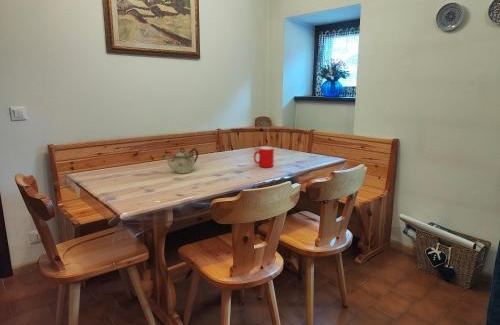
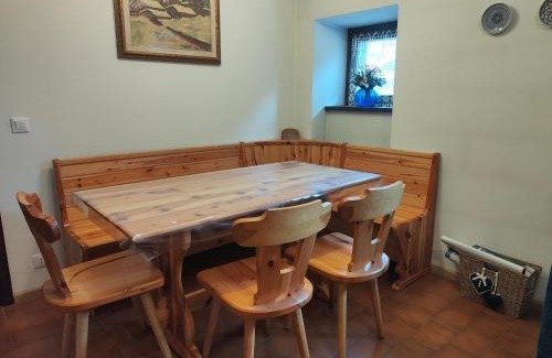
- cup [253,146,275,168]
- teapot [161,147,199,174]
